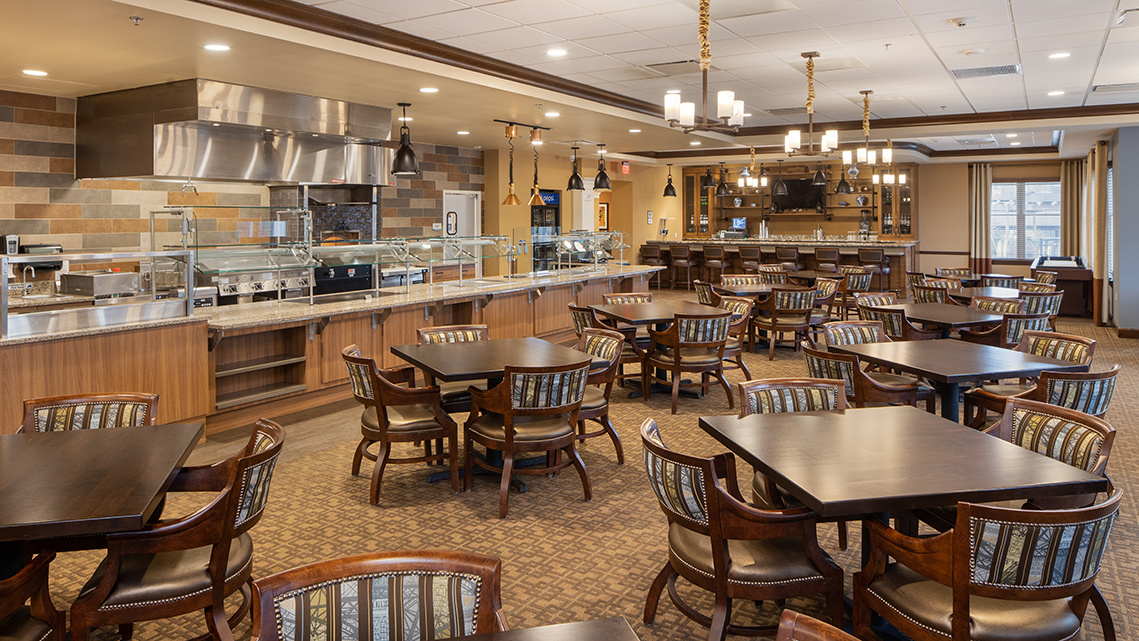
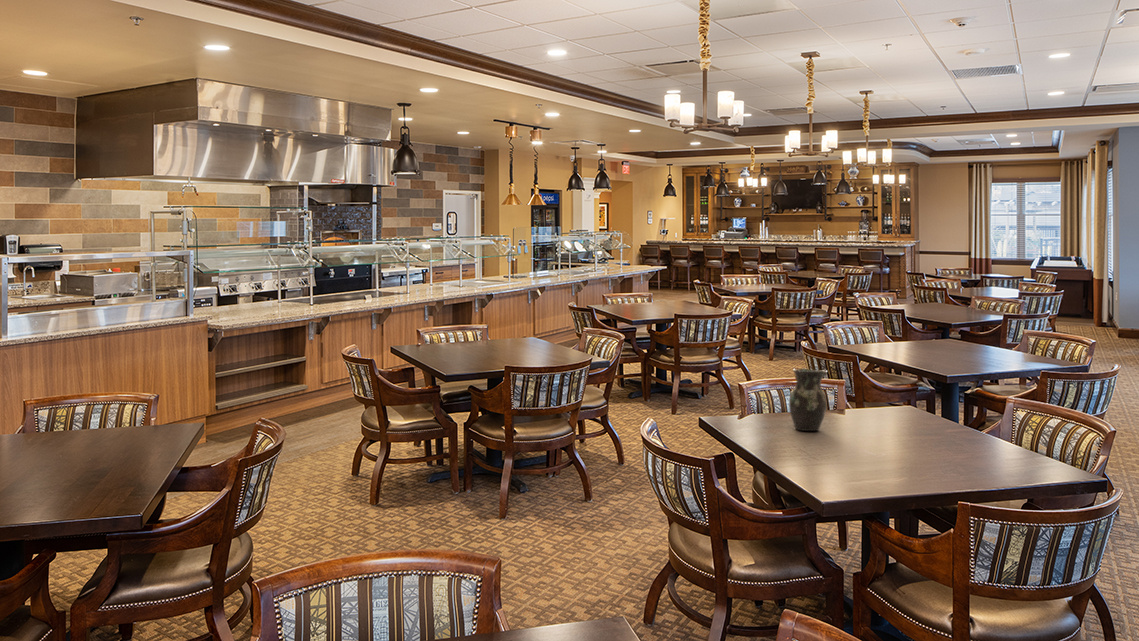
+ vase [788,367,829,432]
